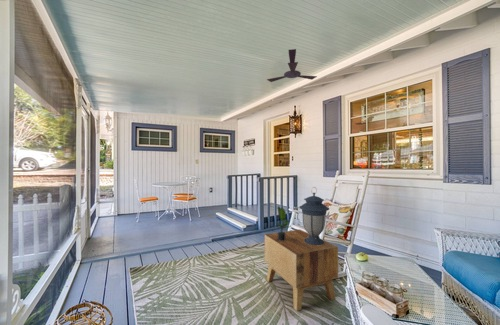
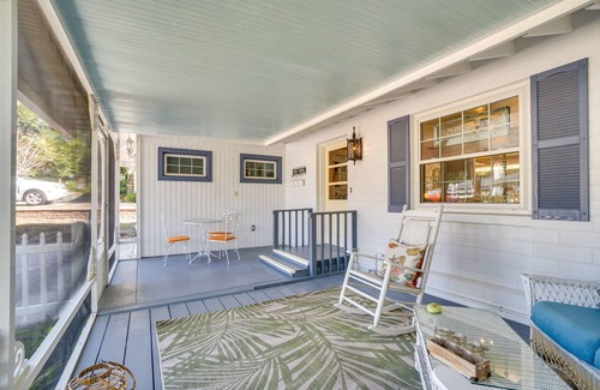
- side table [264,228,339,312]
- ceiling fan [266,48,318,83]
- lantern [298,186,330,245]
- potted plant [273,205,293,241]
